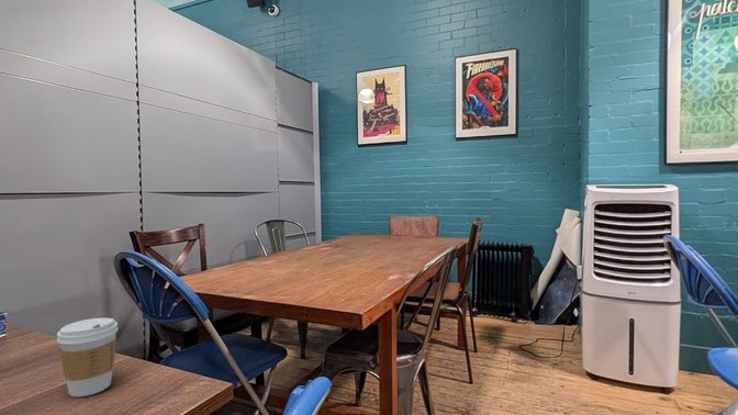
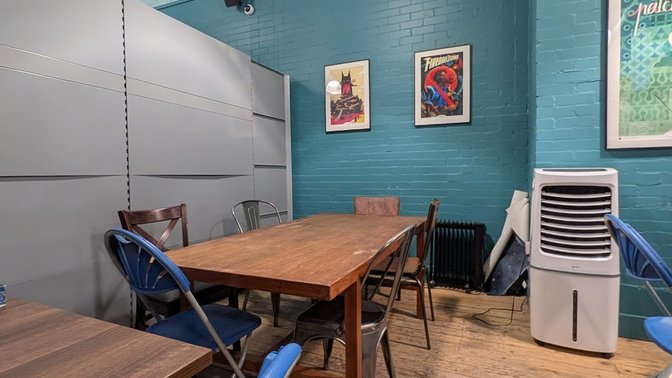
- coffee cup [56,317,119,397]
